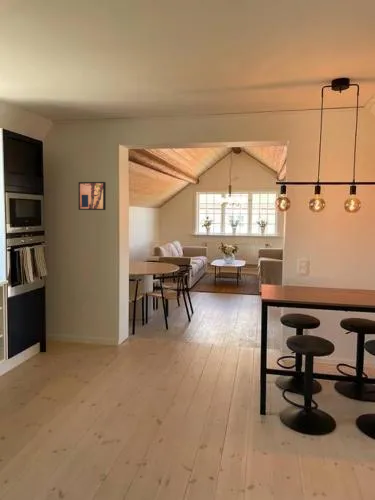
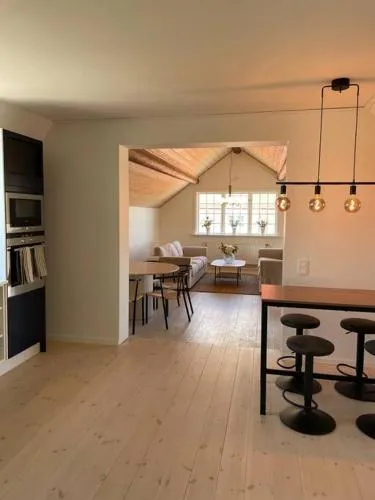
- wall art [78,181,107,211]
